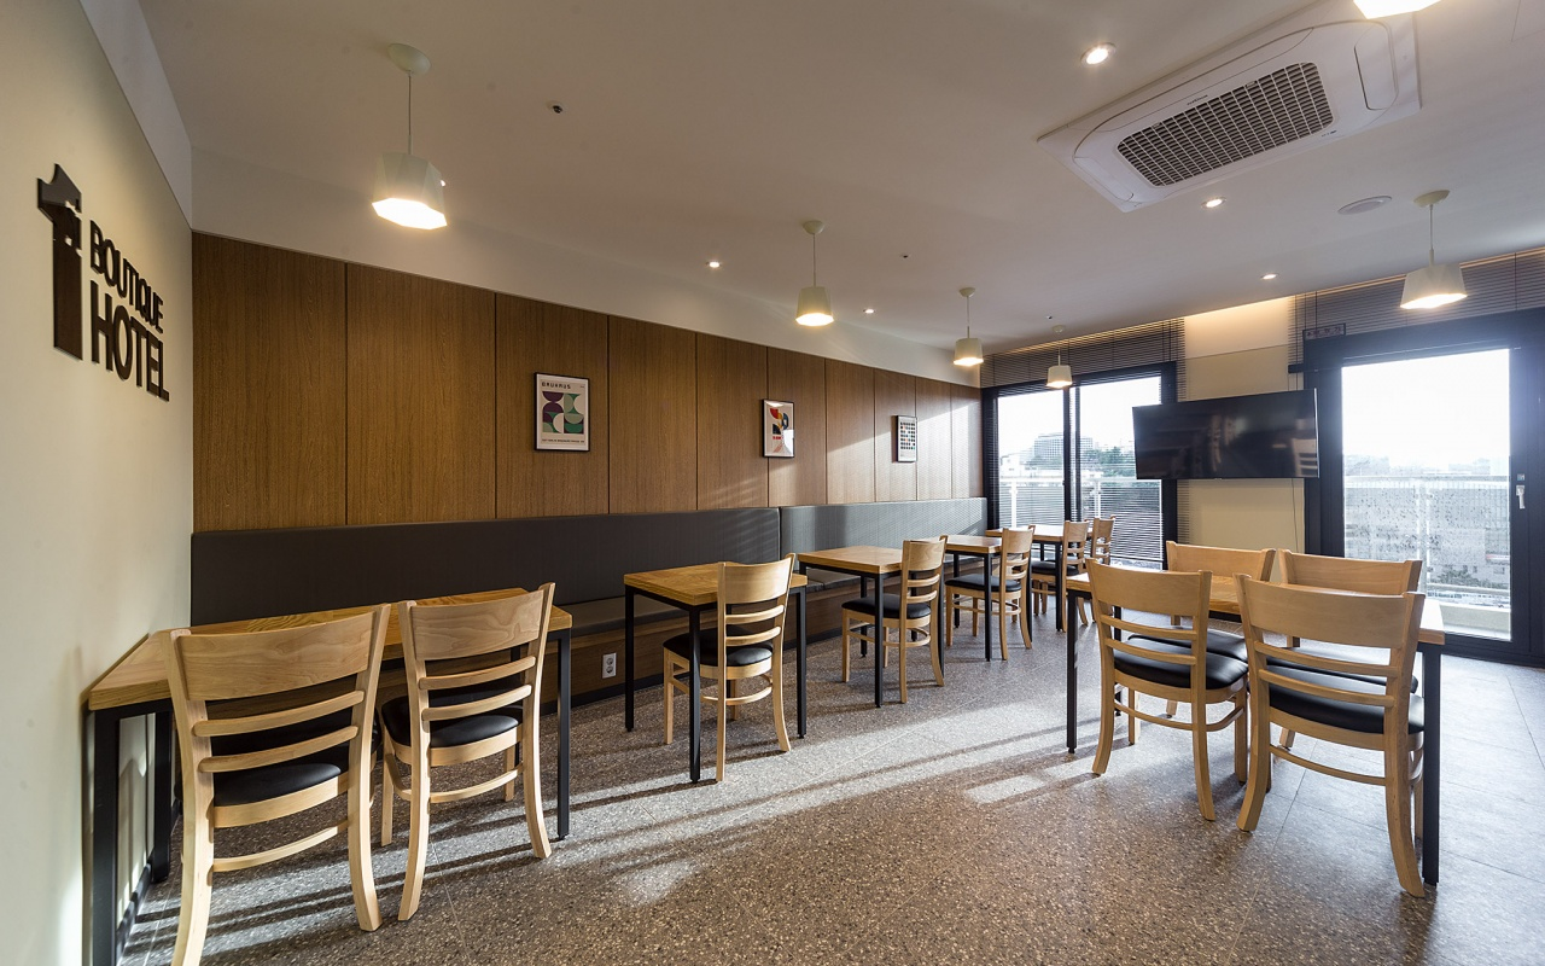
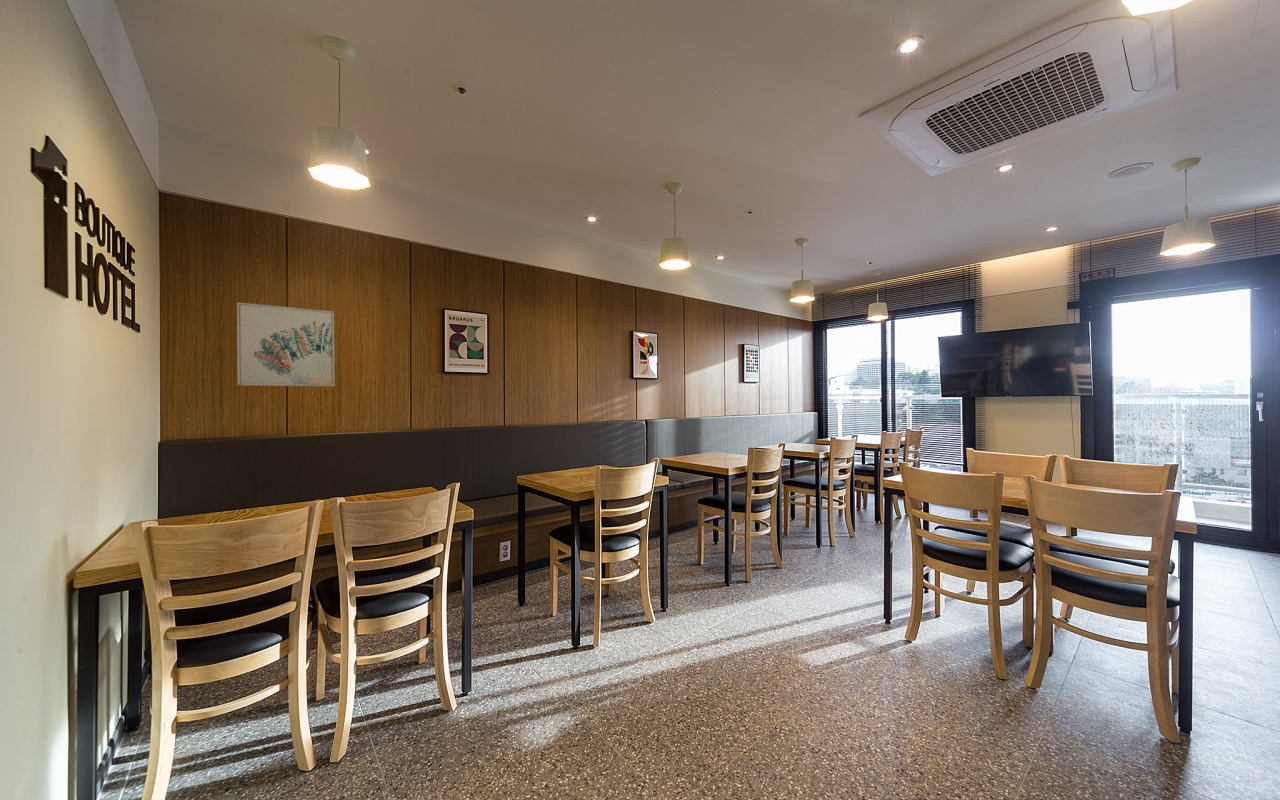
+ wall art [236,301,336,387]
